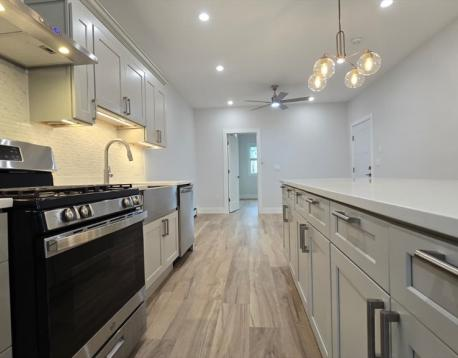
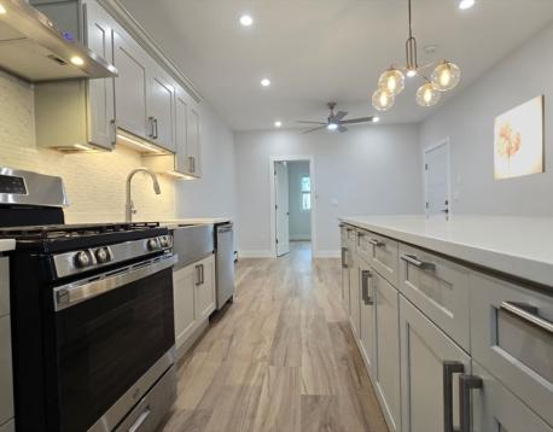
+ wall art [493,94,546,181]
